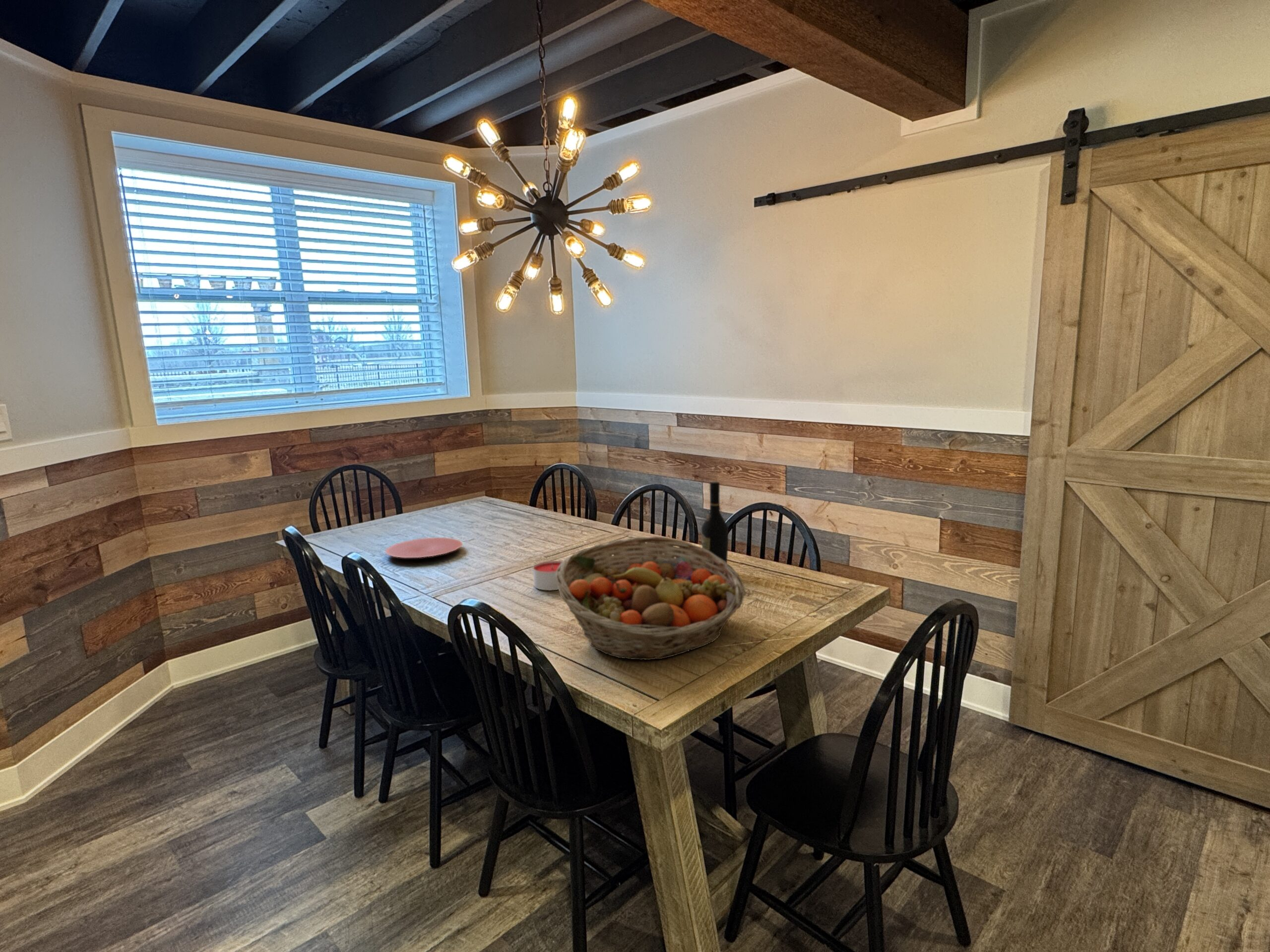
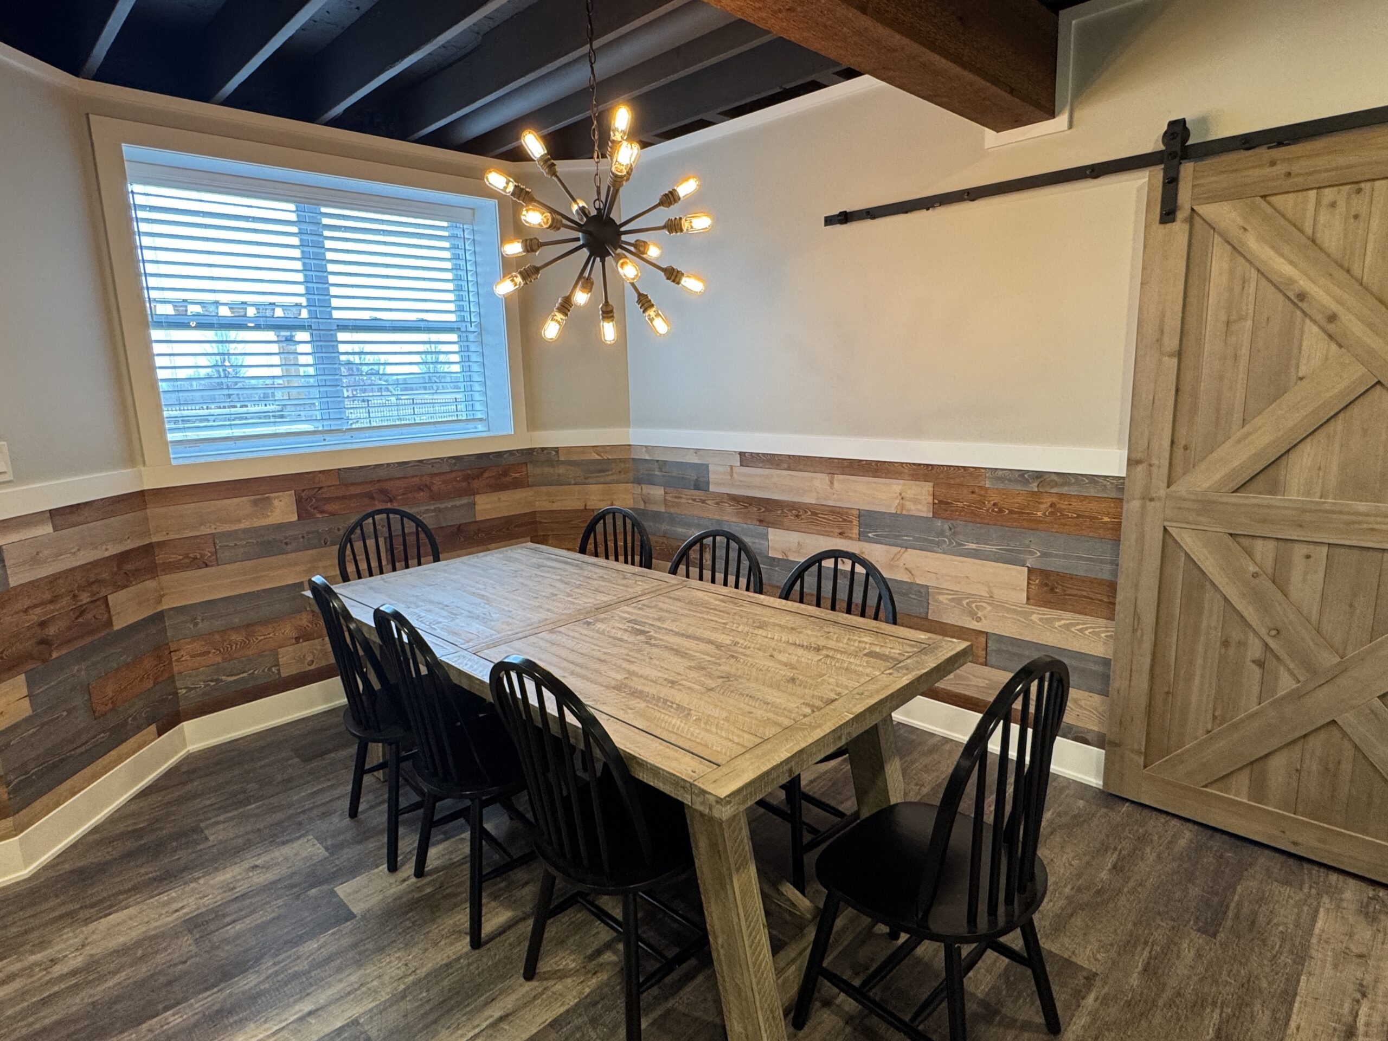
- candle [533,560,563,591]
- plate [384,537,463,558]
- fruit basket [556,535,746,660]
- wine bottle [701,481,729,565]
